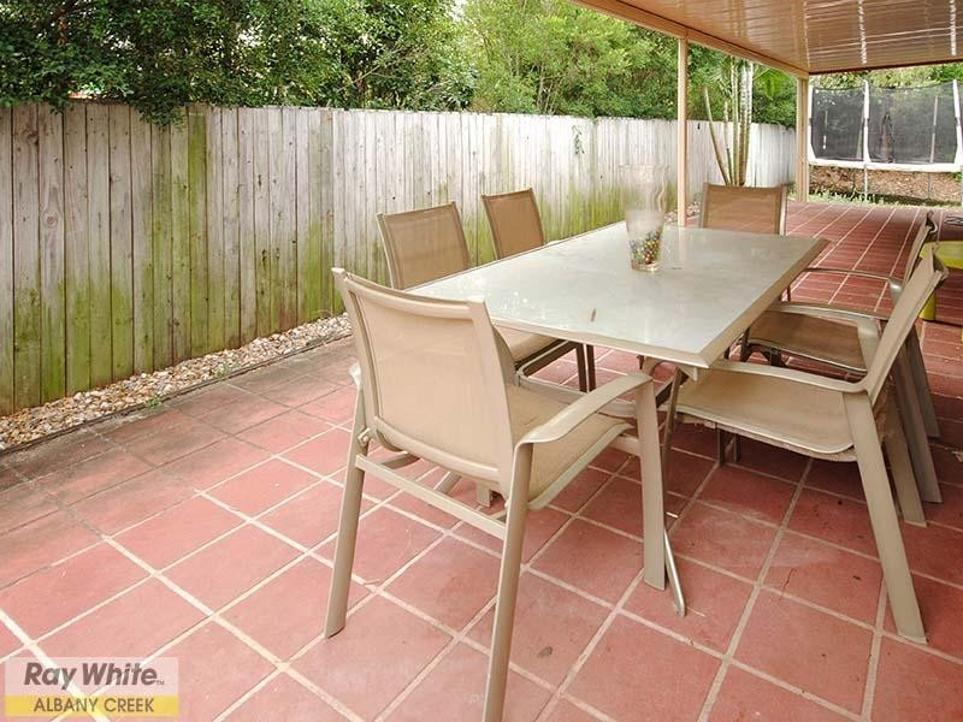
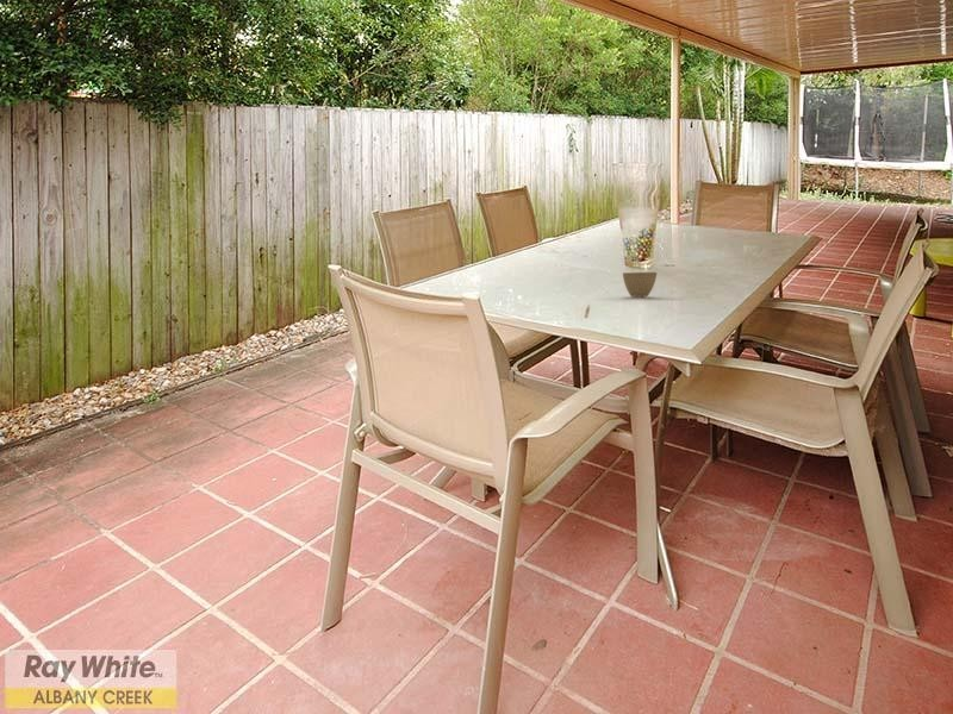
+ flower pot [622,271,658,298]
